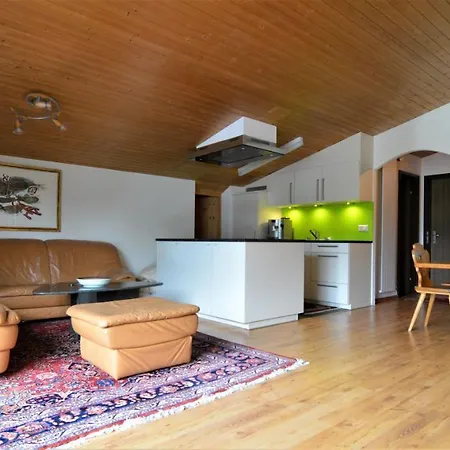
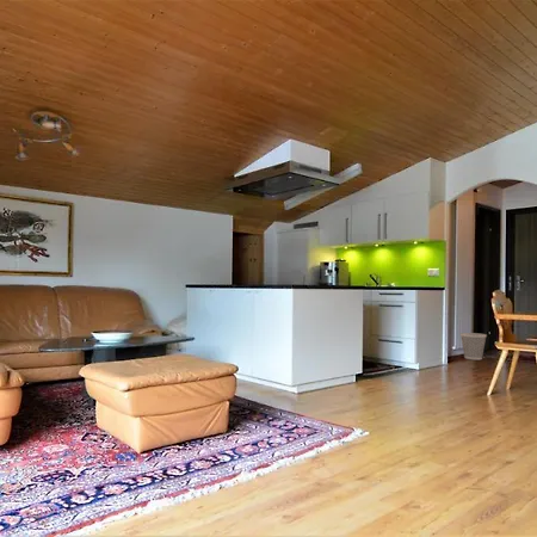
+ wastebasket [459,332,488,360]
